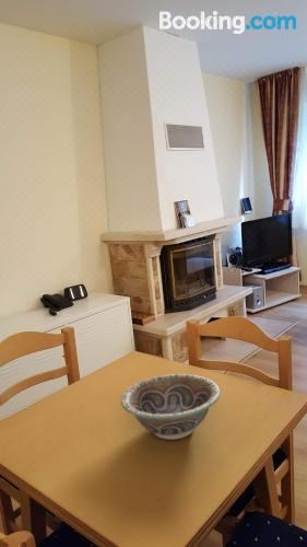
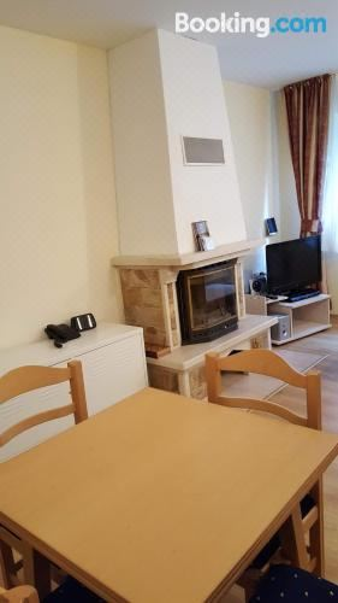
- decorative bowl [119,373,221,441]
